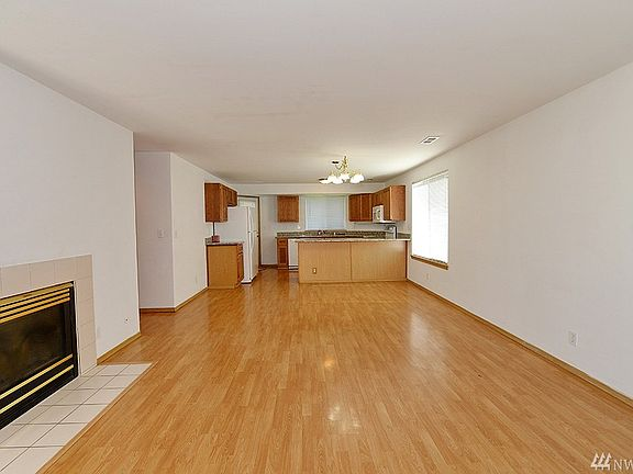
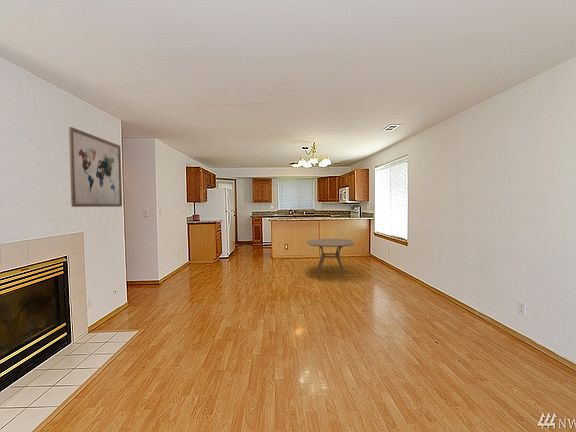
+ dining table [306,238,356,275]
+ wall art [68,126,123,208]
